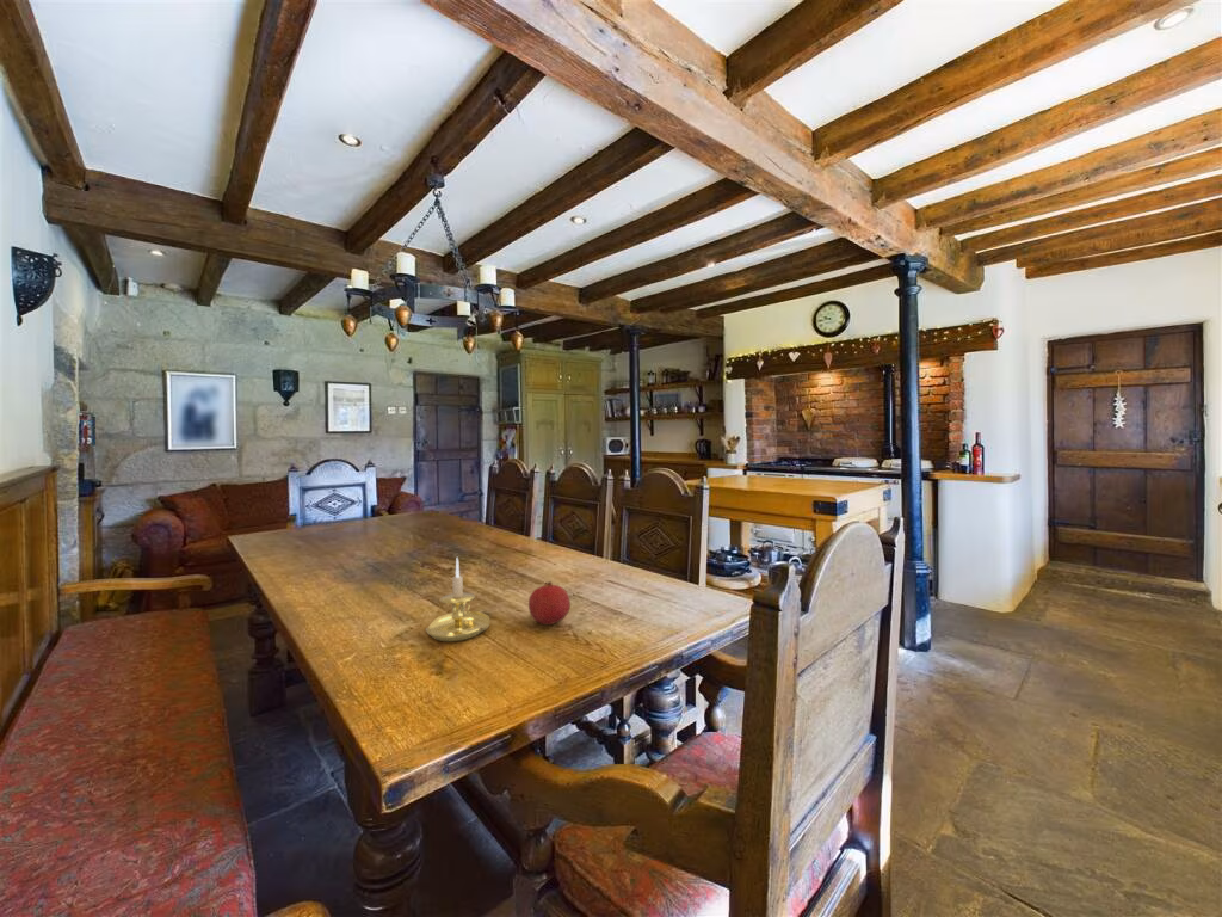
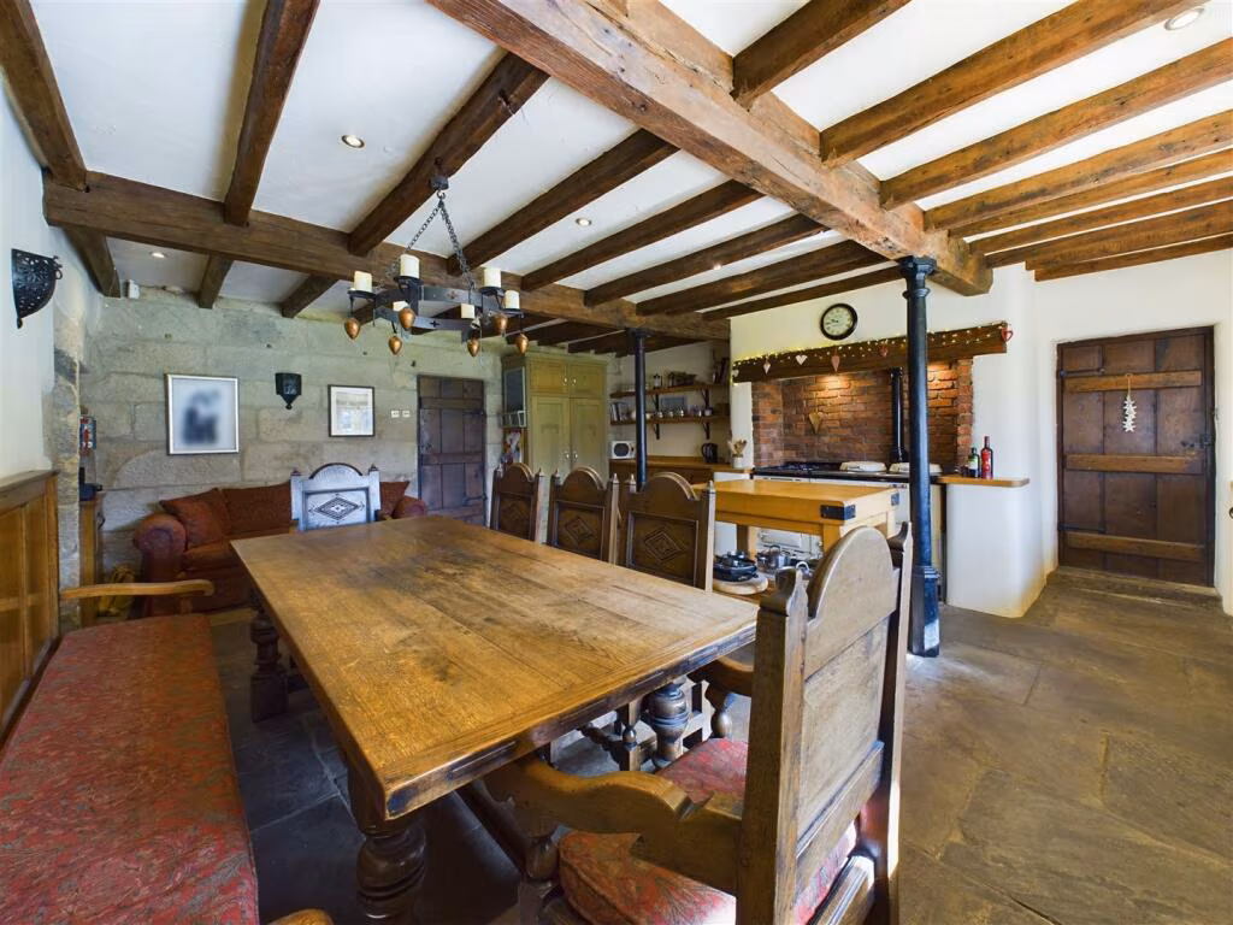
- candle holder [425,556,490,642]
- fruit [527,580,572,626]
